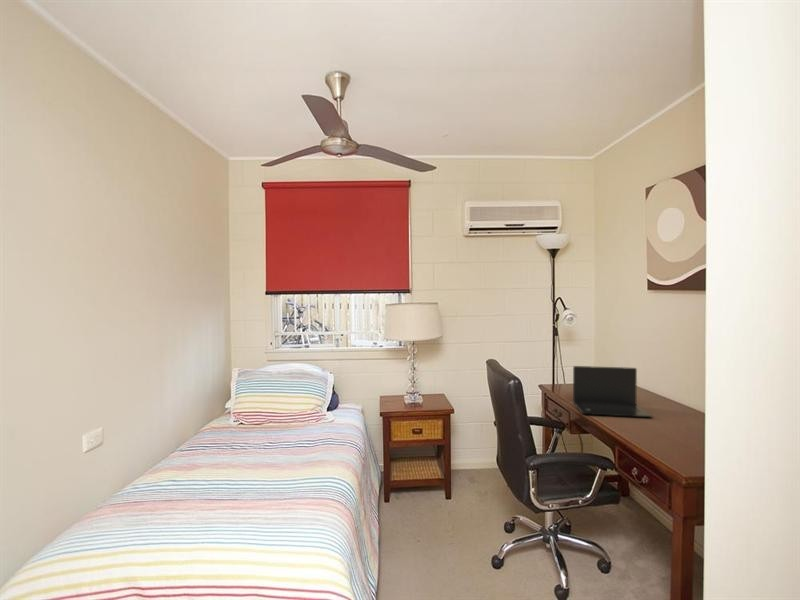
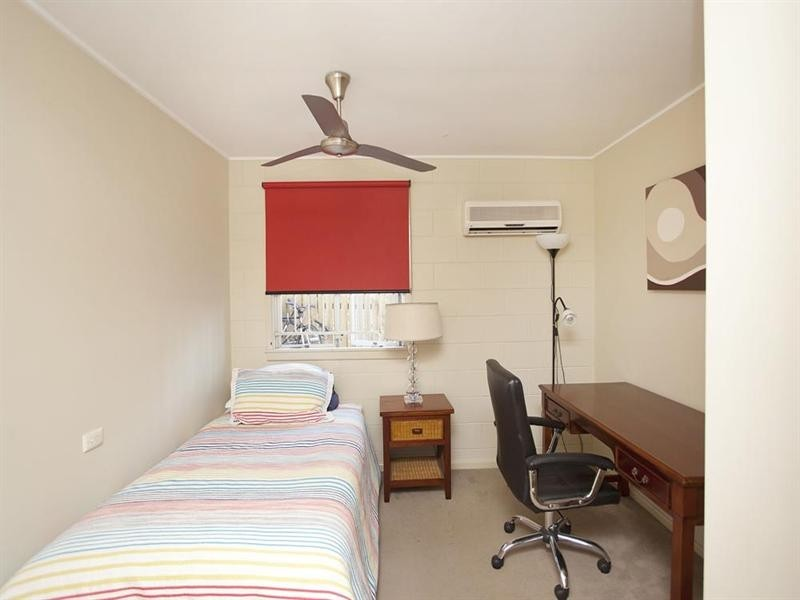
- laptop [572,365,654,419]
